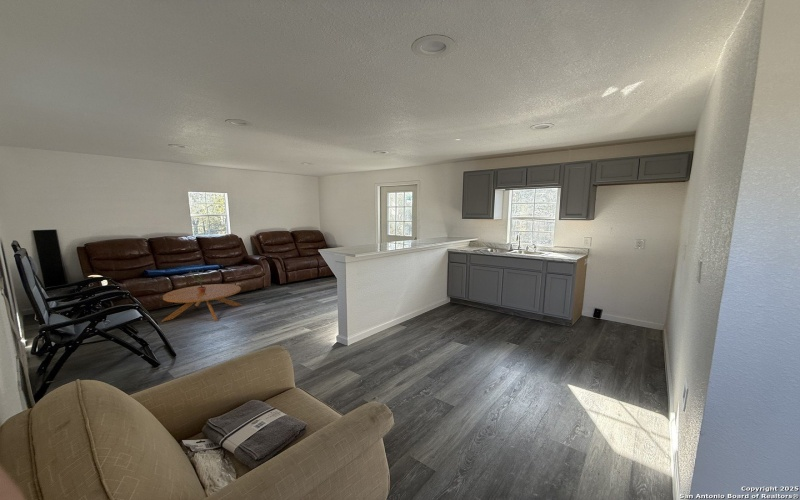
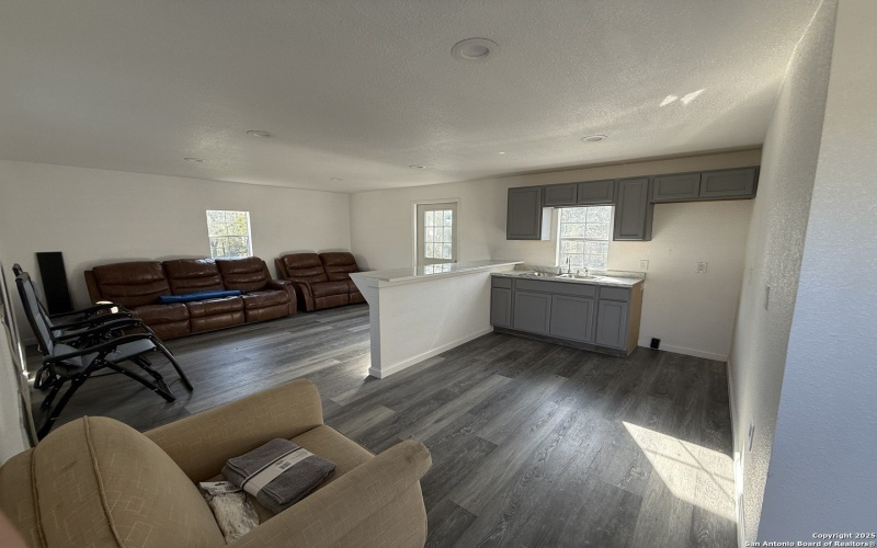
- coffee table [160,283,243,323]
- potted plant [188,269,210,293]
